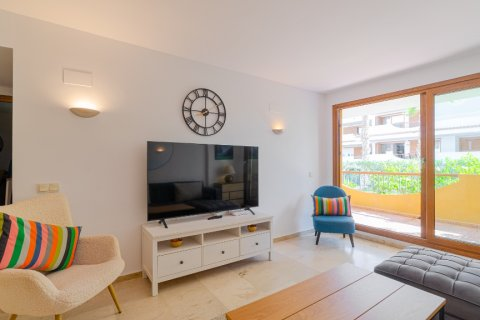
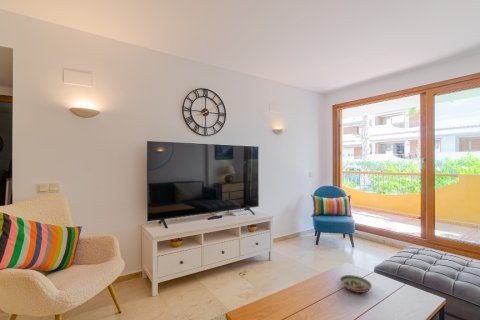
+ decorative bowl [339,274,373,294]
